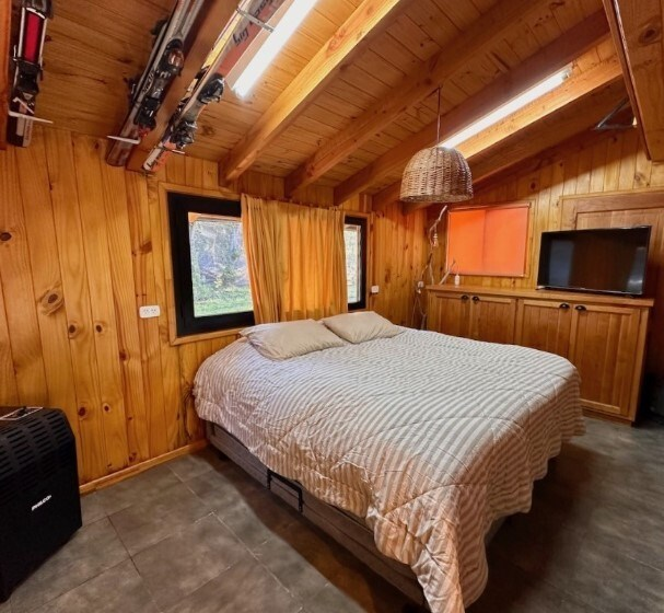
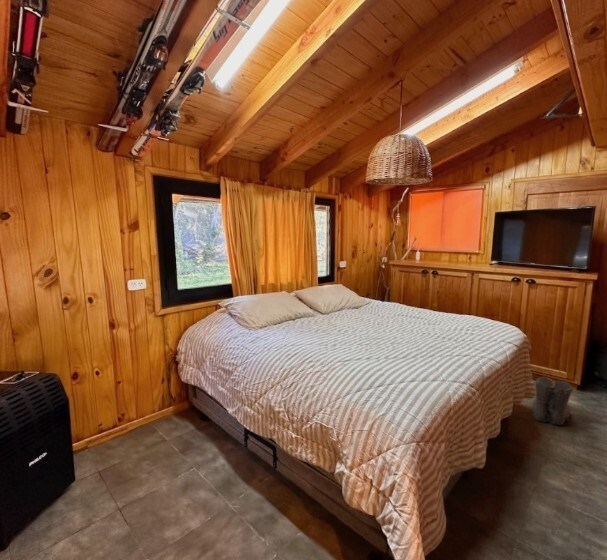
+ boots [531,376,574,426]
